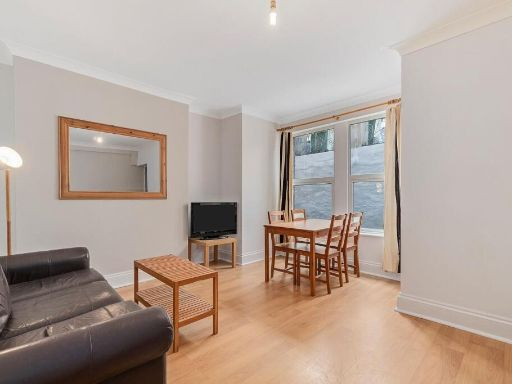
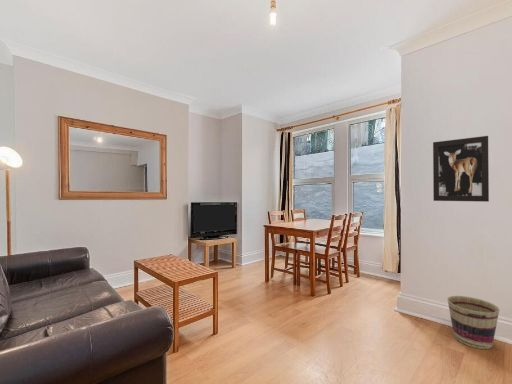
+ wall art [432,135,490,203]
+ basket [446,295,500,350]
